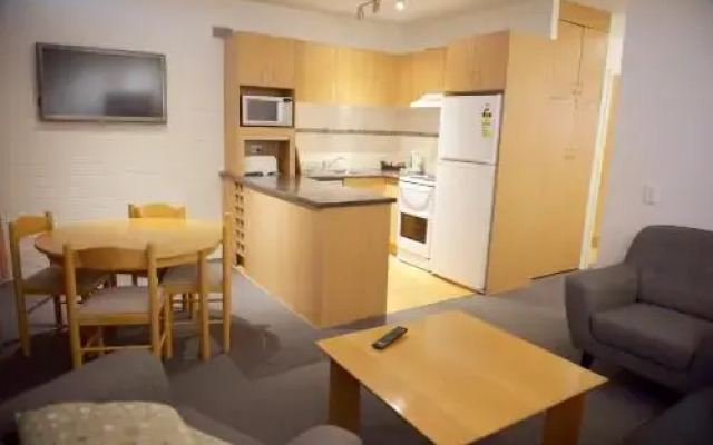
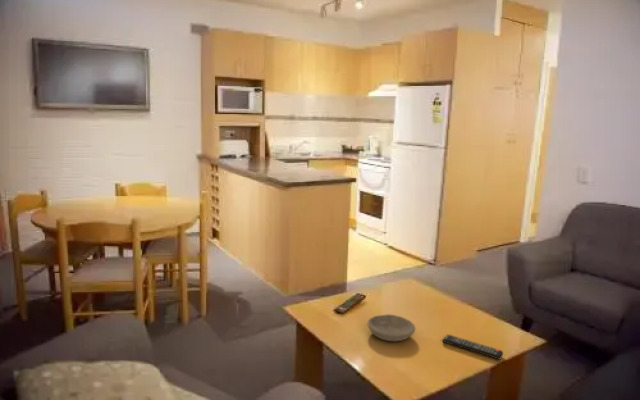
+ bowl [367,313,416,342]
+ remote control [441,334,504,361]
